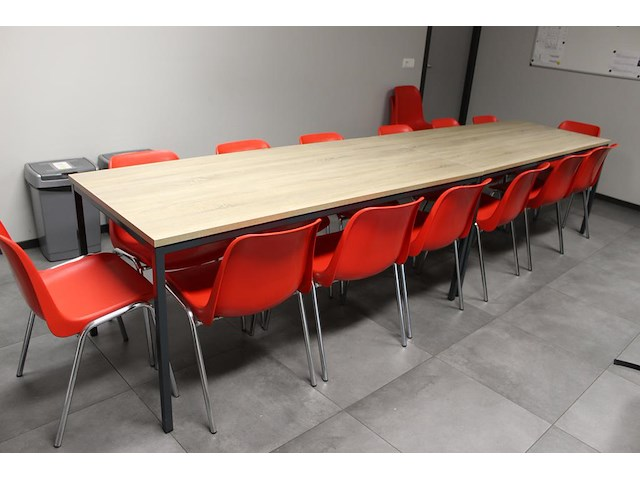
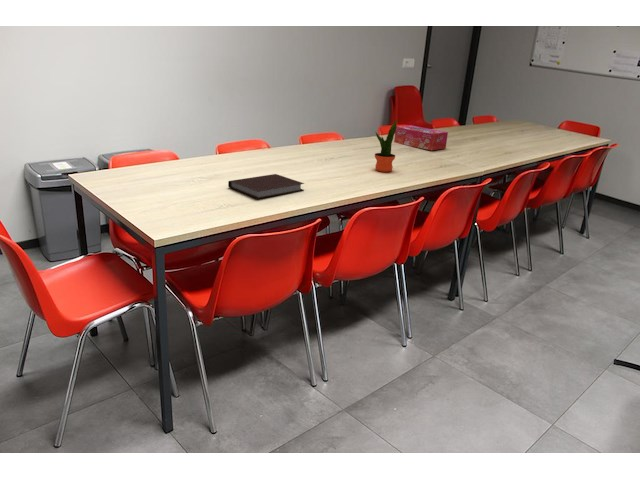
+ tissue box [393,124,449,151]
+ potted plant [374,118,398,173]
+ notebook [227,173,305,200]
